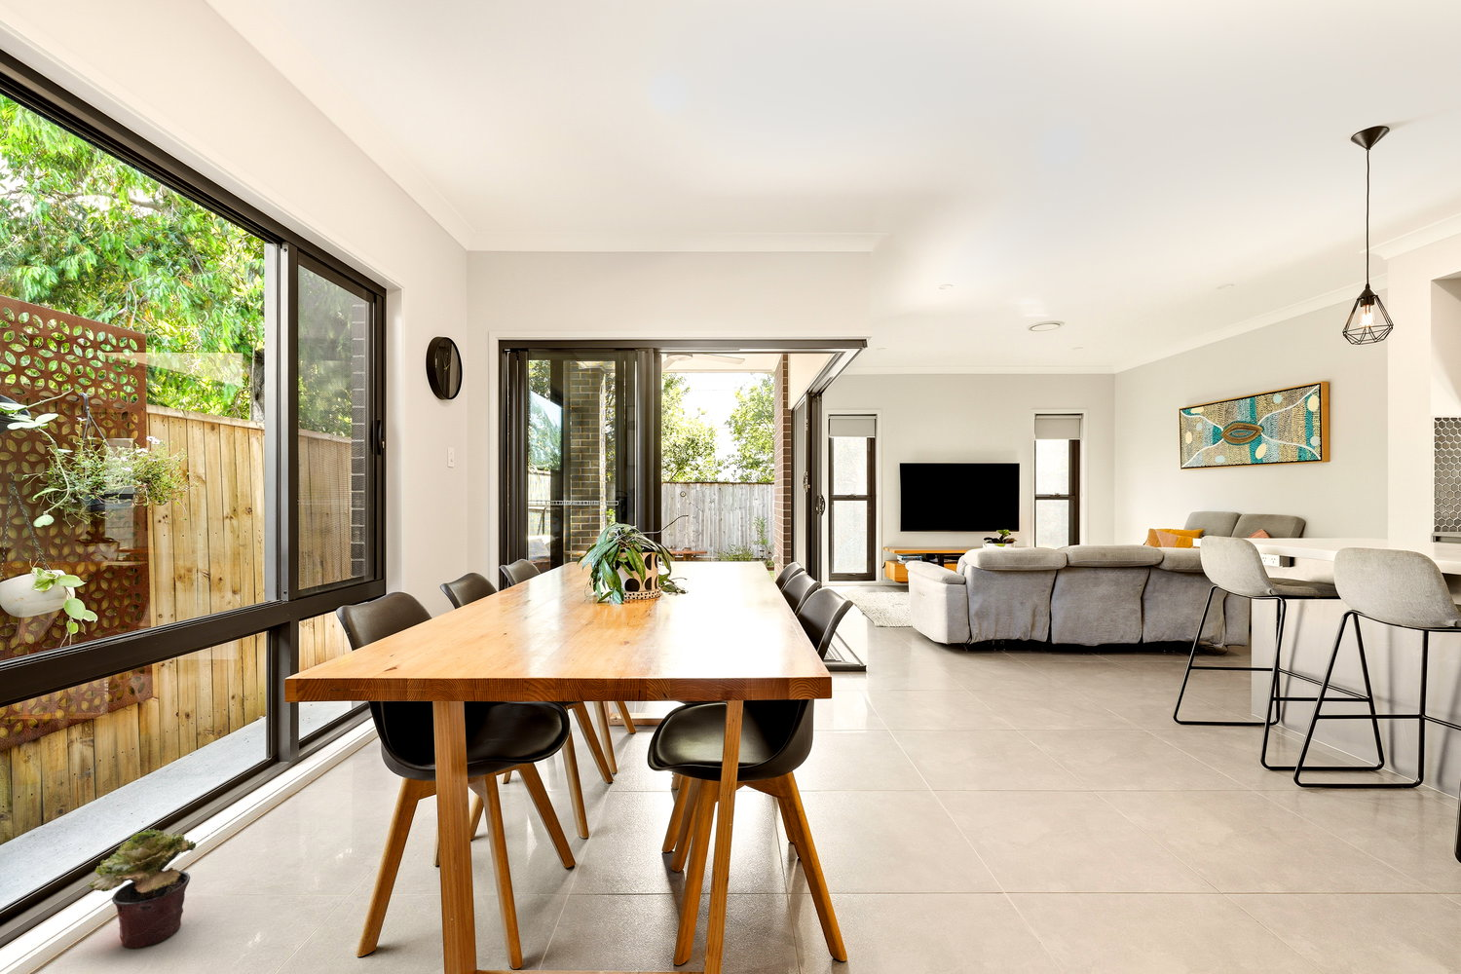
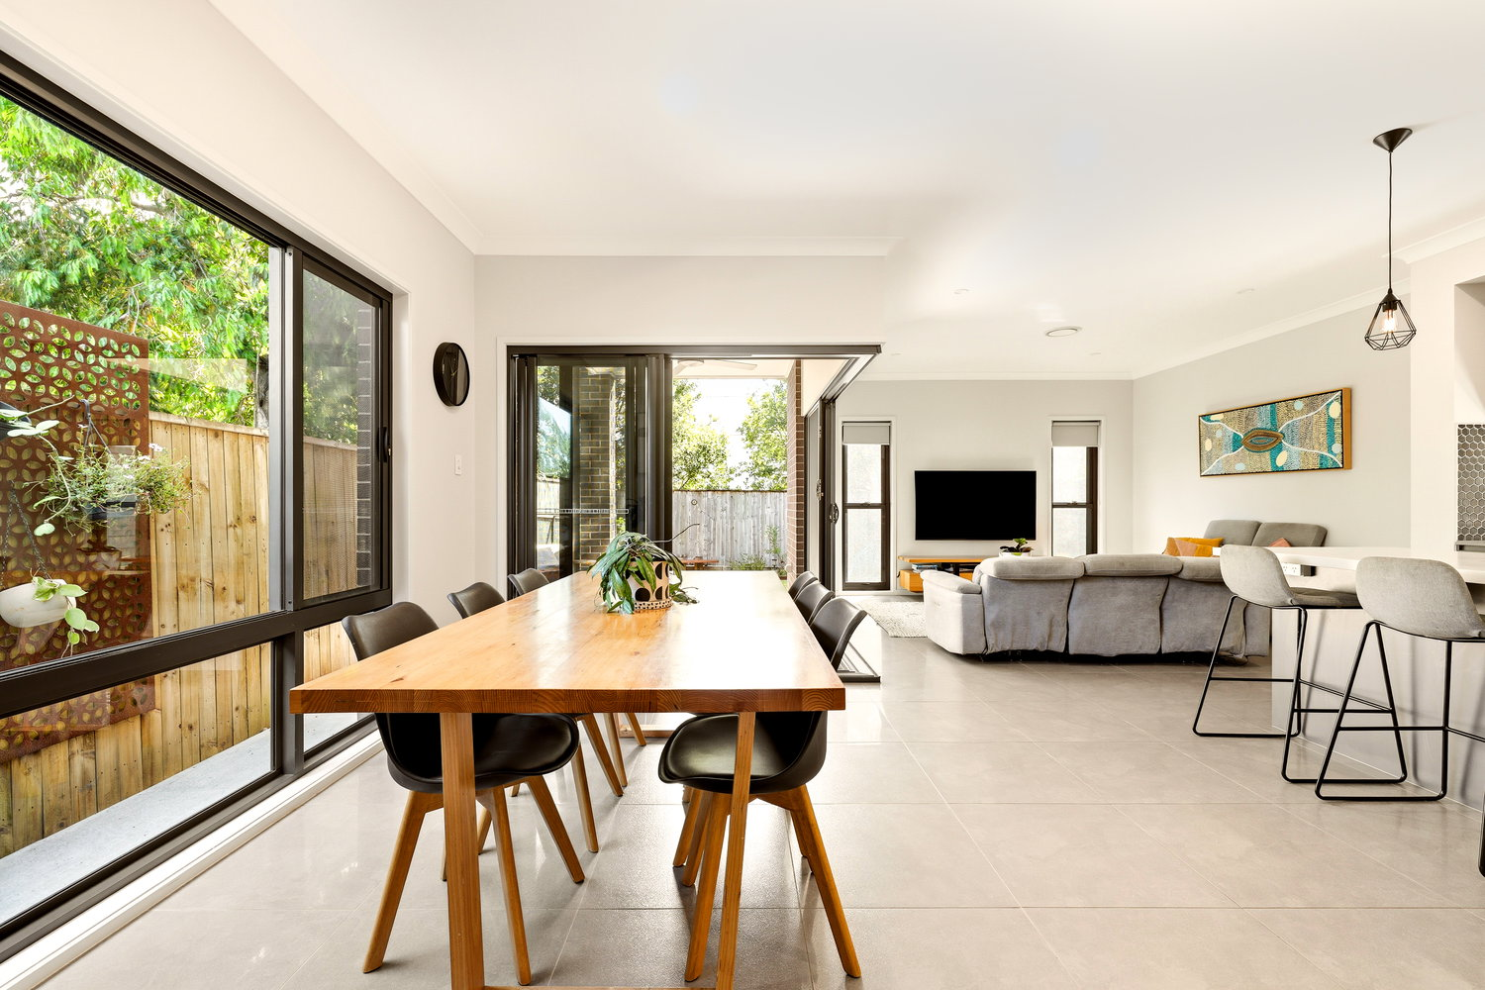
- potted plant [88,828,197,949]
